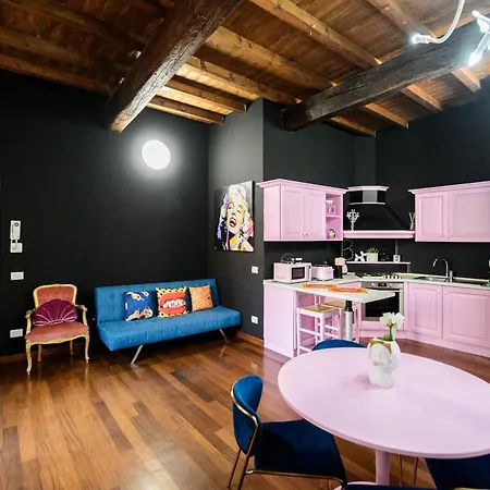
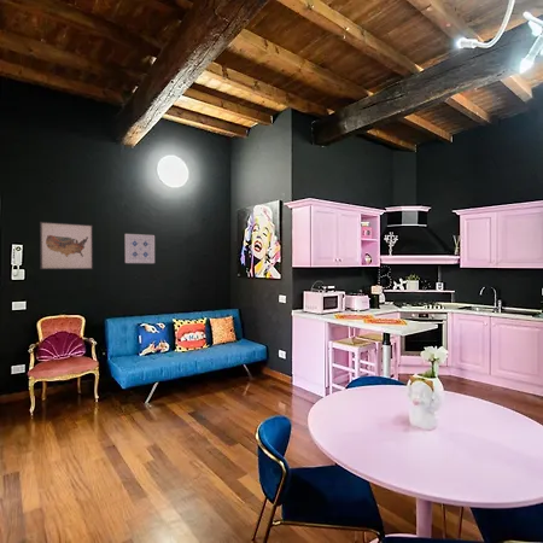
+ wall art [124,233,156,264]
+ wall art [39,221,94,270]
